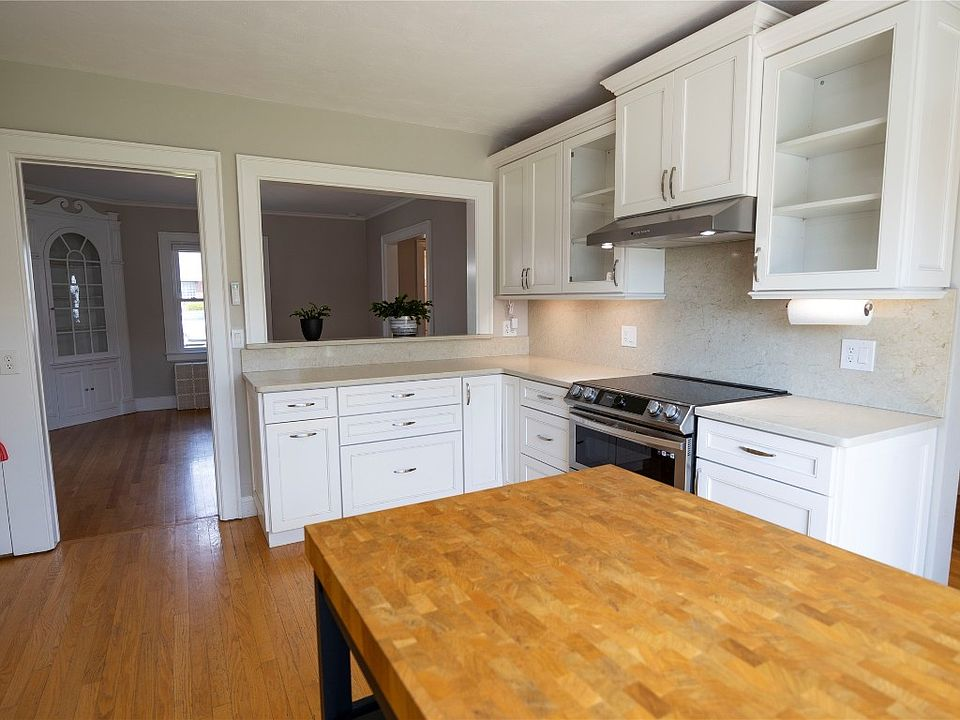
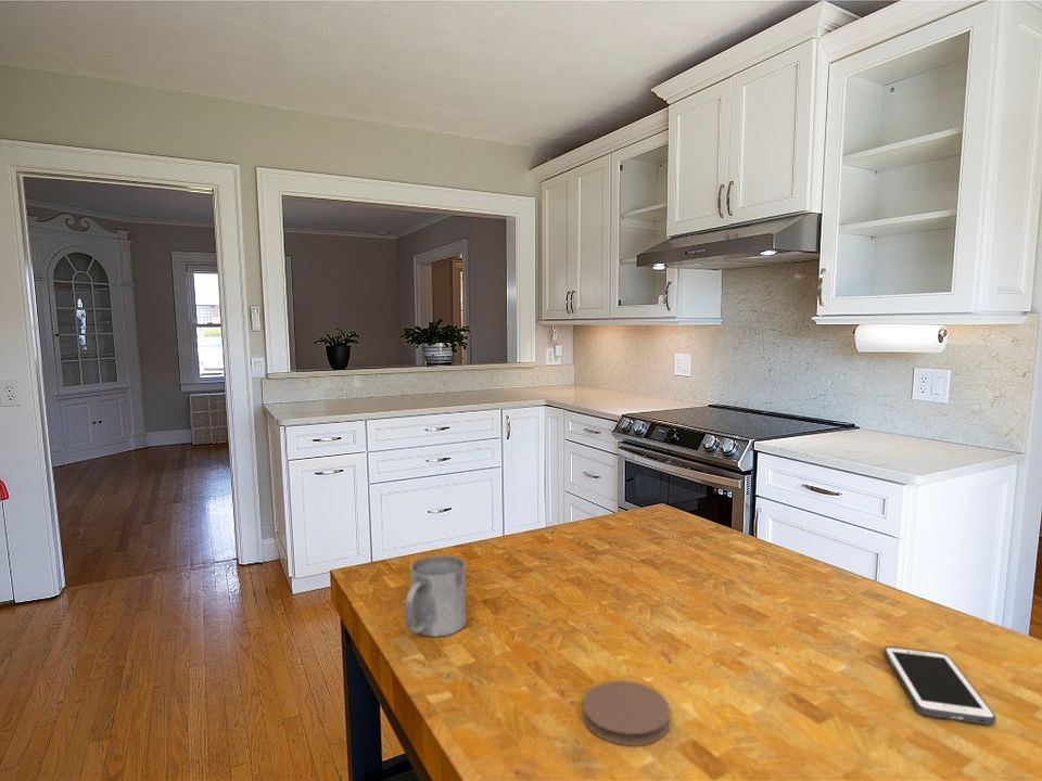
+ coaster [582,679,672,746]
+ cell phone [884,645,996,726]
+ mug [404,554,467,638]
